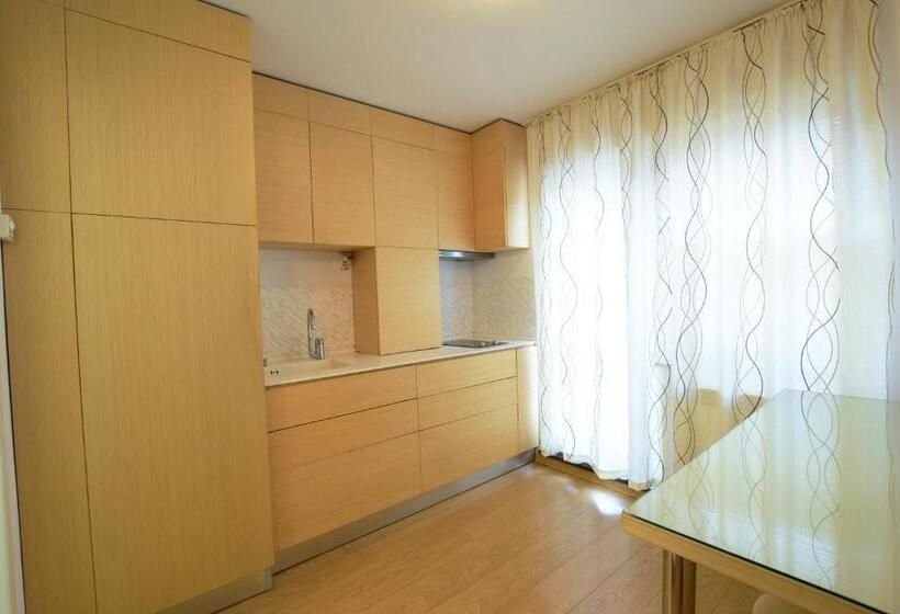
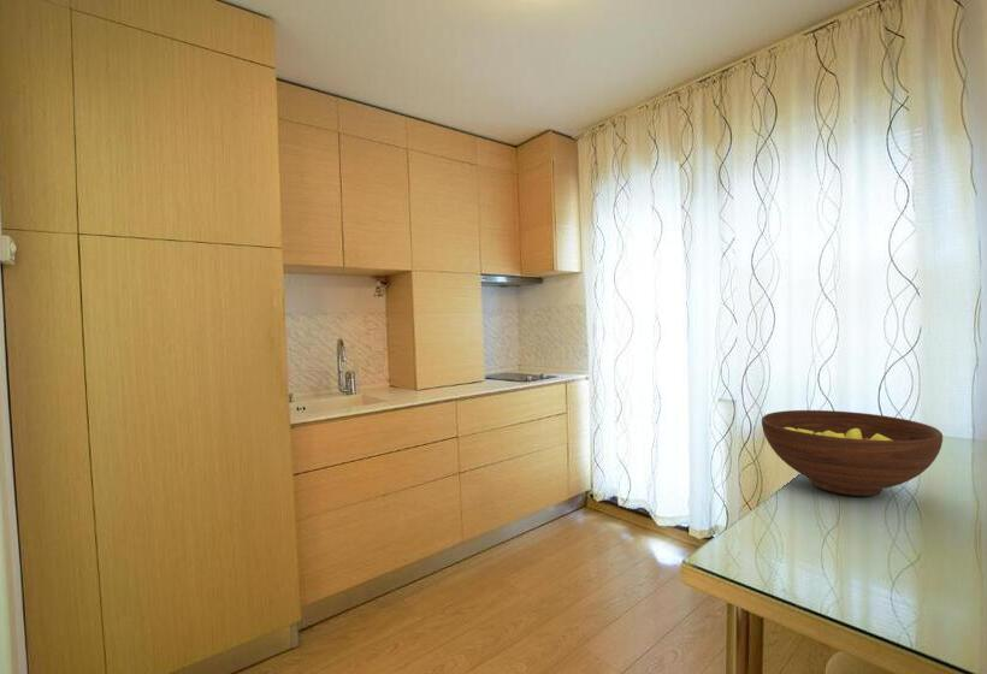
+ fruit bowl [761,409,944,497]
